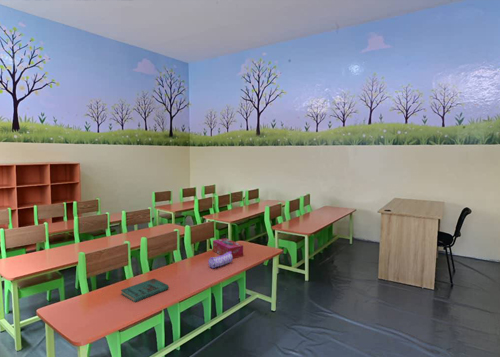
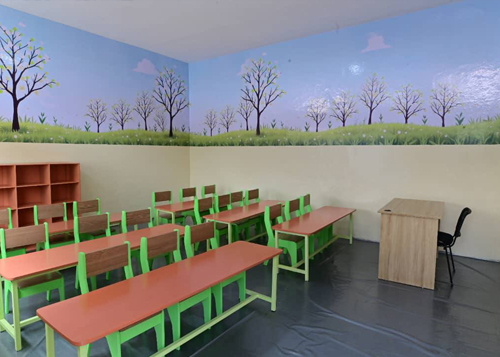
- tissue box [212,237,244,259]
- book [120,278,170,303]
- pencil case [208,251,234,269]
